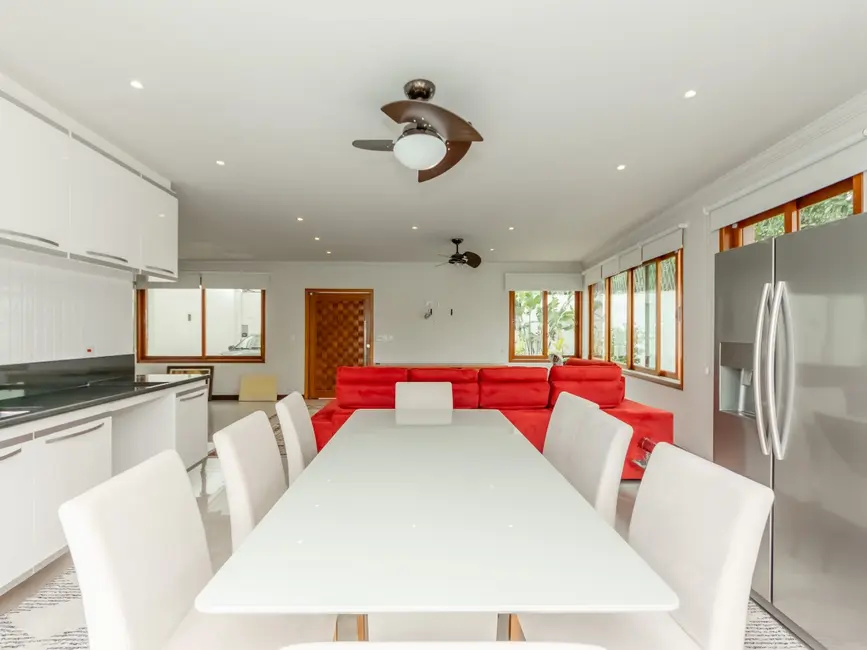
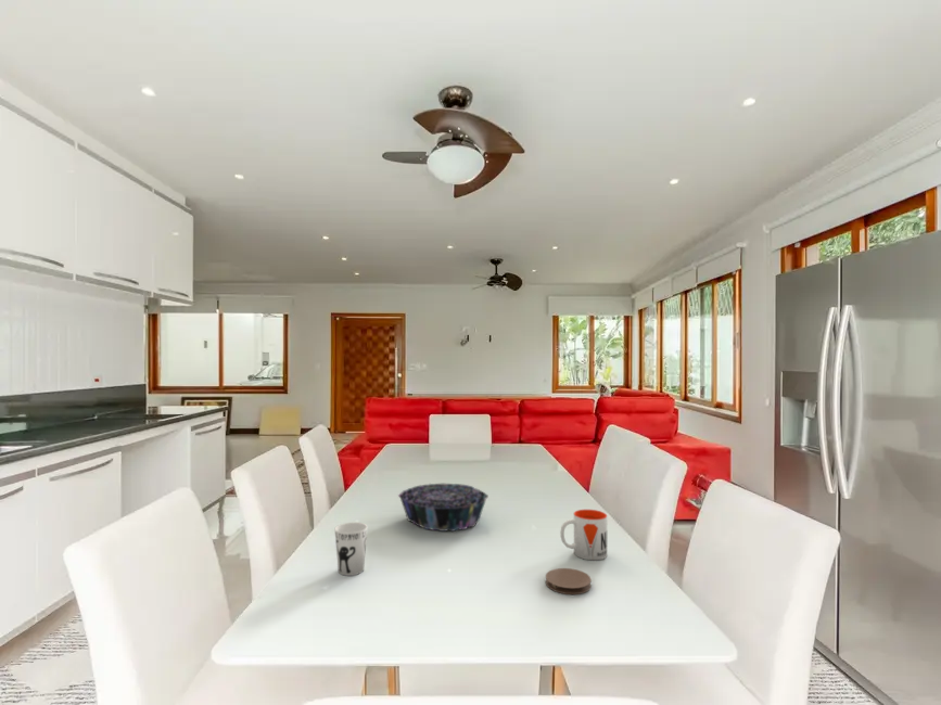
+ mug [559,509,608,561]
+ coaster [545,567,593,595]
+ cup [334,522,368,577]
+ decorative bowl [397,483,489,533]
